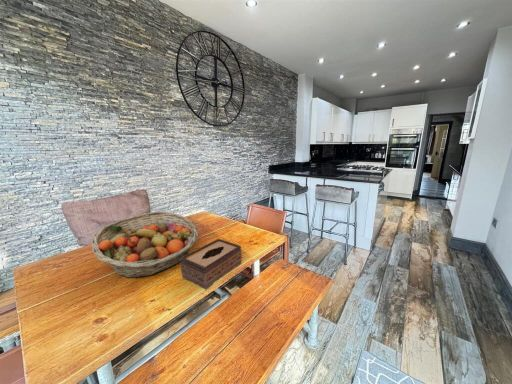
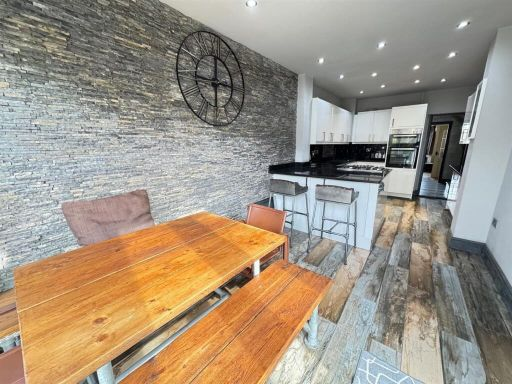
- tissue box [179,238,243,290]
- fruit basket [91,211,200,279]
